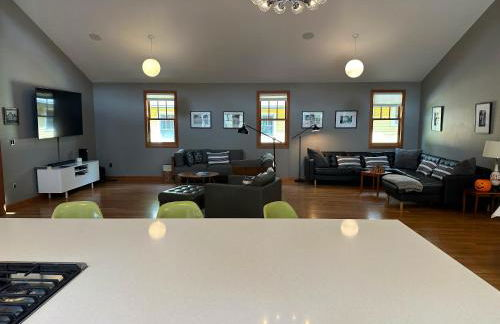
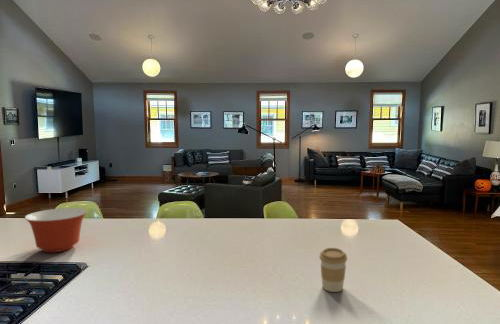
+ mixing bowl [24,207,88,253]
+ coffee cup [318,247,348,293]
